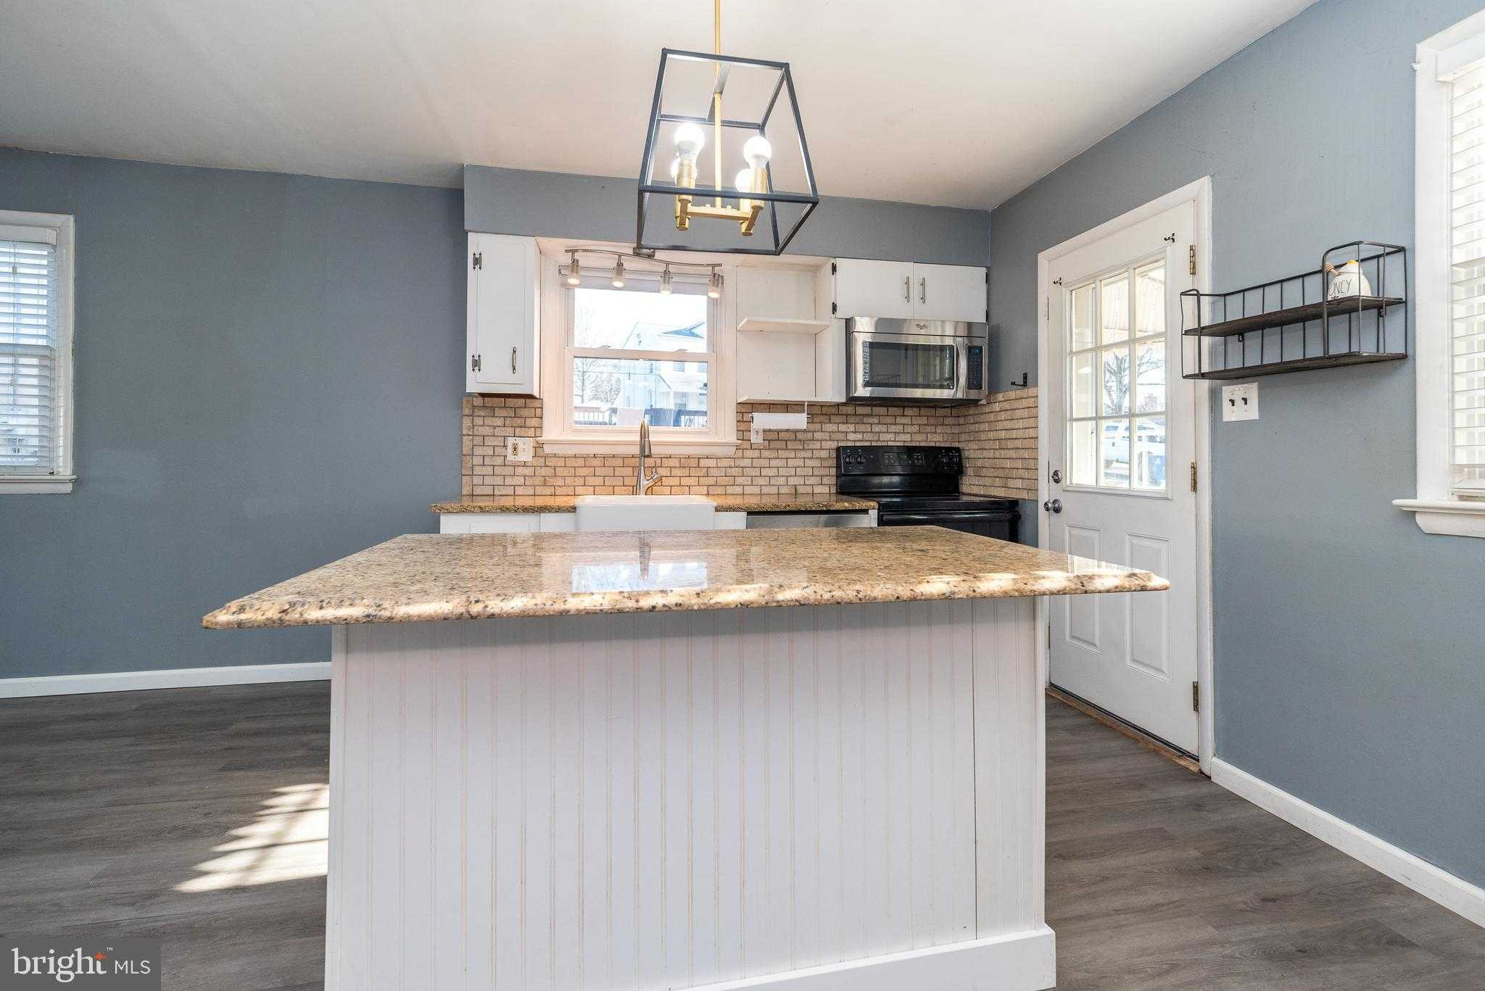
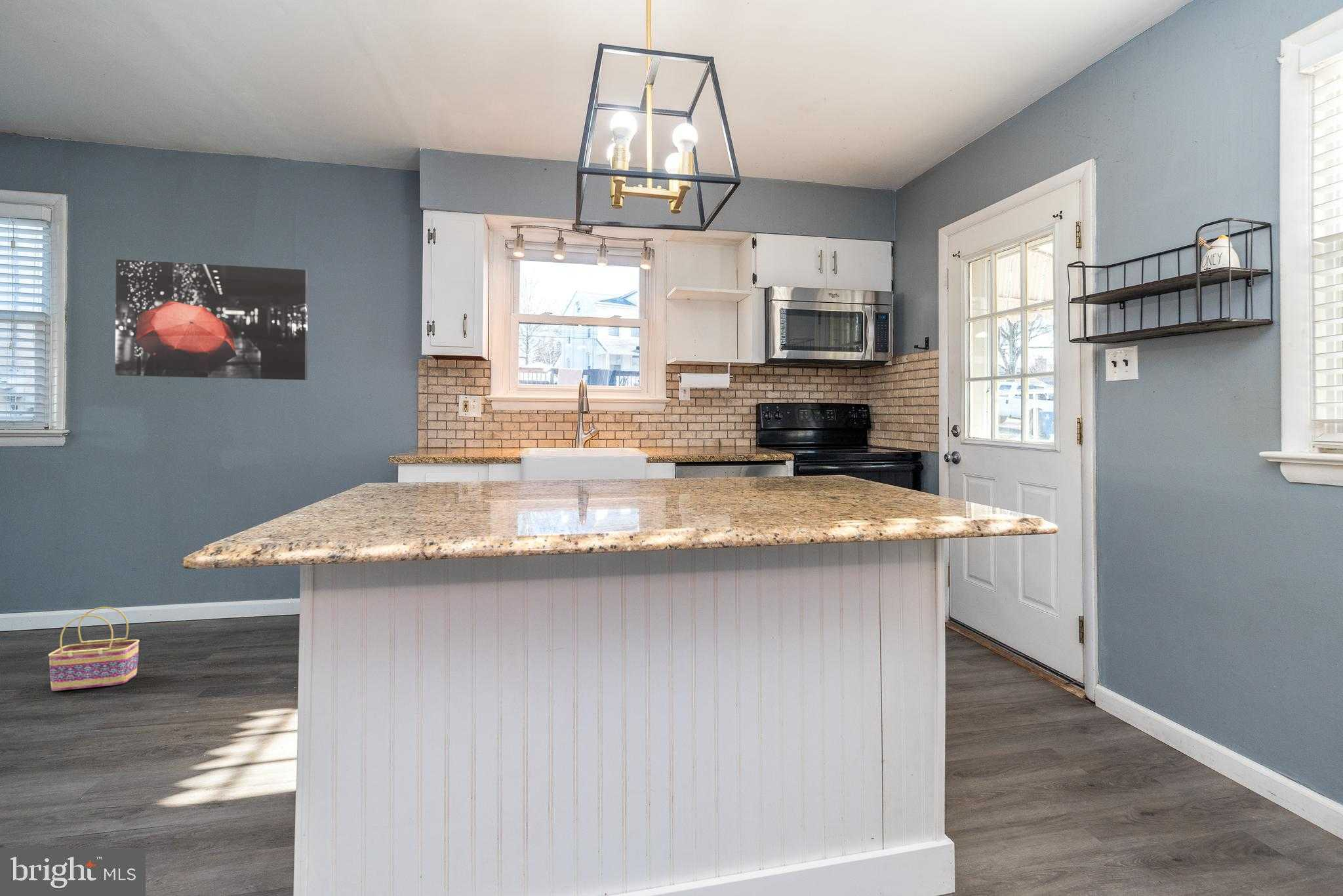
+ wall art [115,259,309,381]
+ basket [48,606,140,691]
